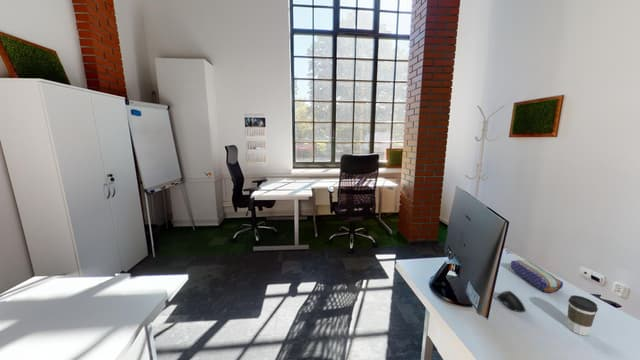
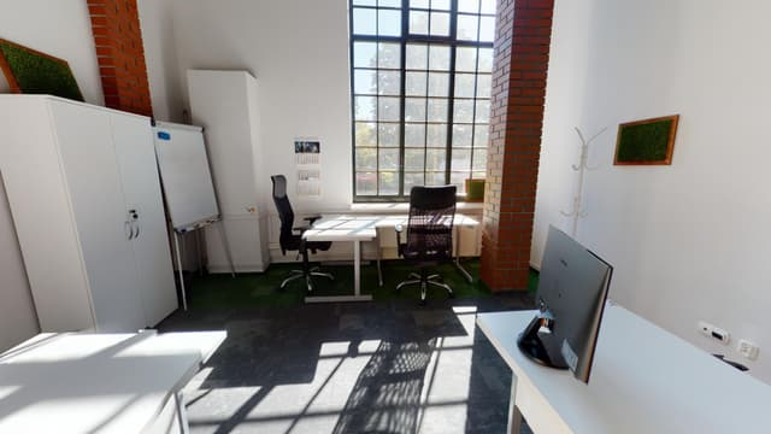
- pencil case [510,259,564,294]
- computer mouse [496,290,526,313]
- coffee cup [566,294,599,336]
